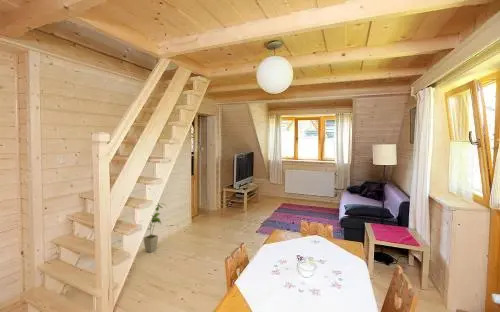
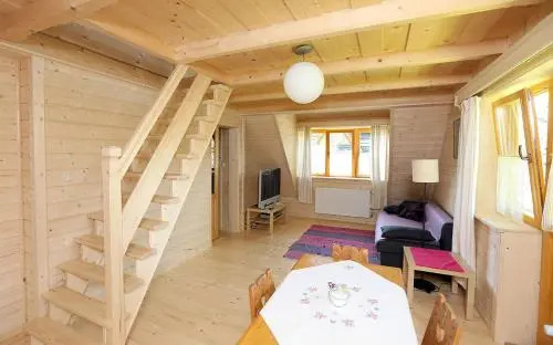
- house plant [143,202,168,253]
